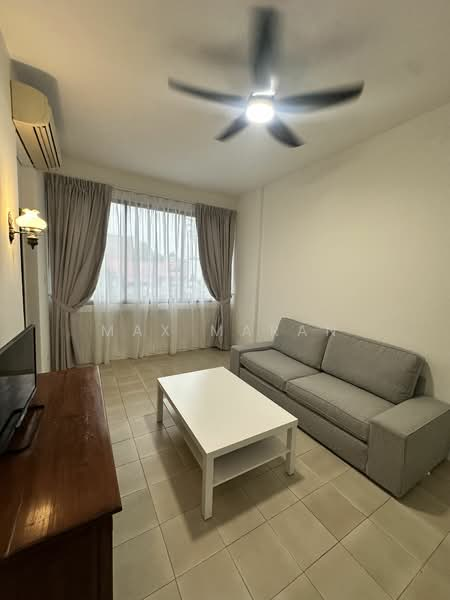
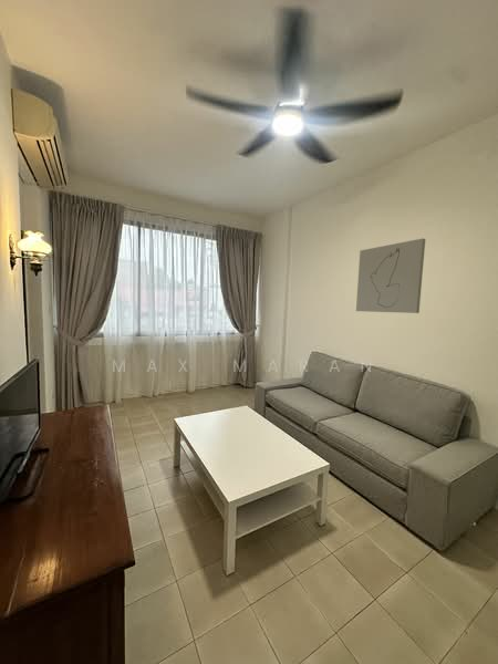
+ wall art [355,238,426,314]
